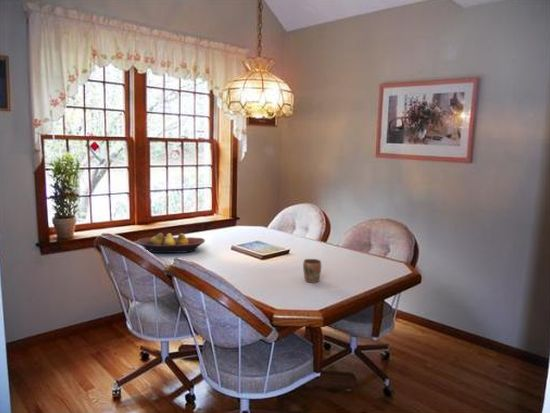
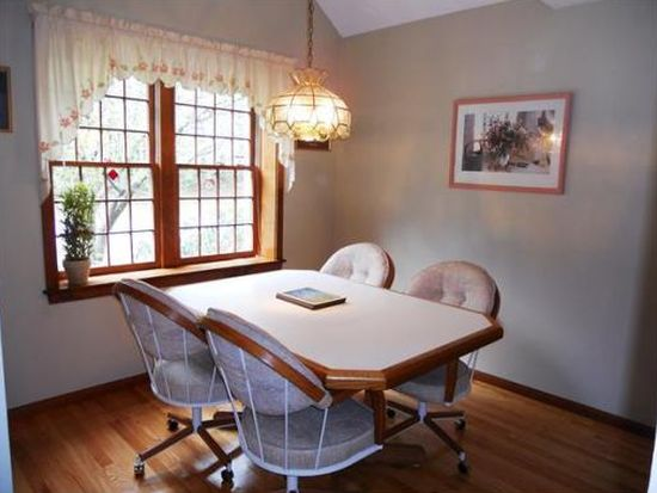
- fruit bowl [136,232,206,254]
- mug [302,258,322,284]
